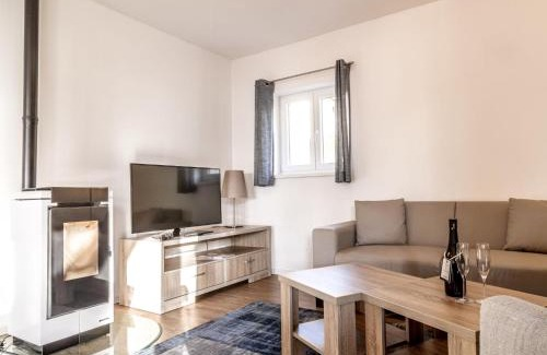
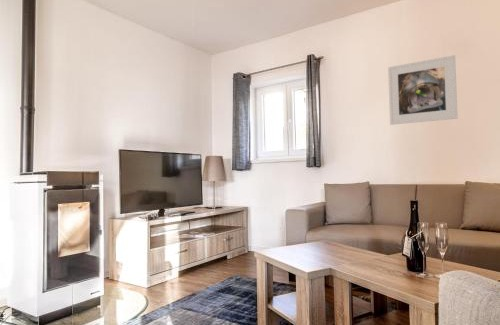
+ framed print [387,54,459,126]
